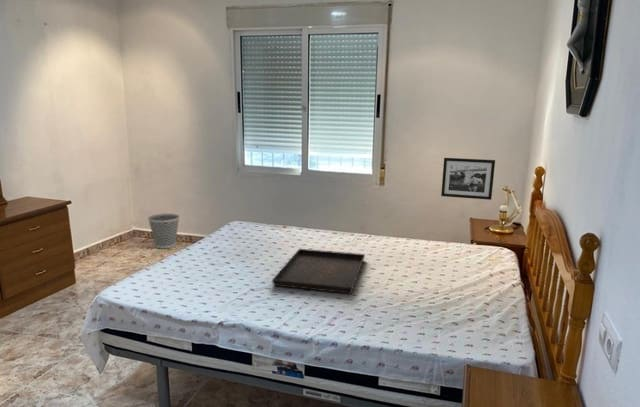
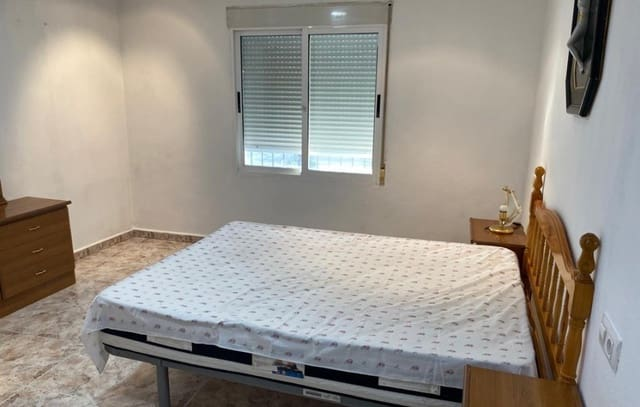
- picture frame [440,157,496,201]
- wastebasket [147,213,181,249]
- serving tray [271,248,366,295]
